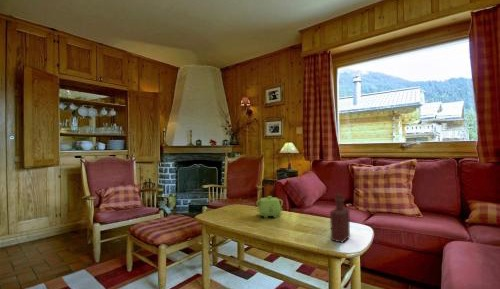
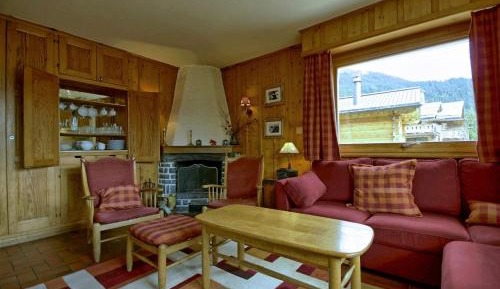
- bottle [329,193,351,244]
- teapot [255,195,284,219]
